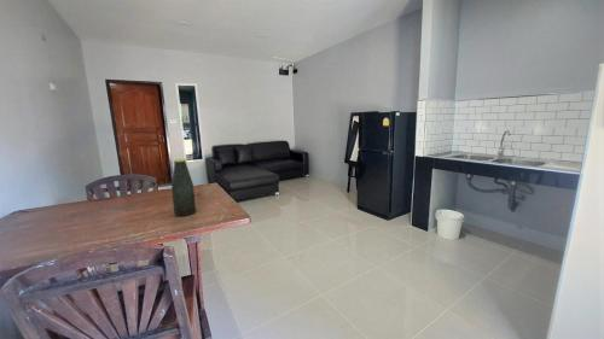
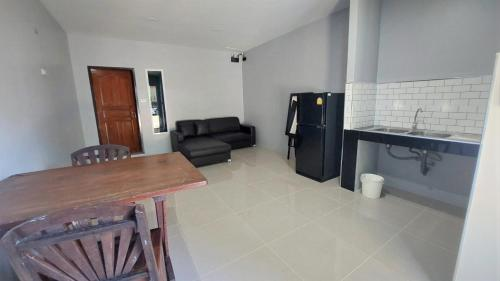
- bottle [170,158,197,217]
